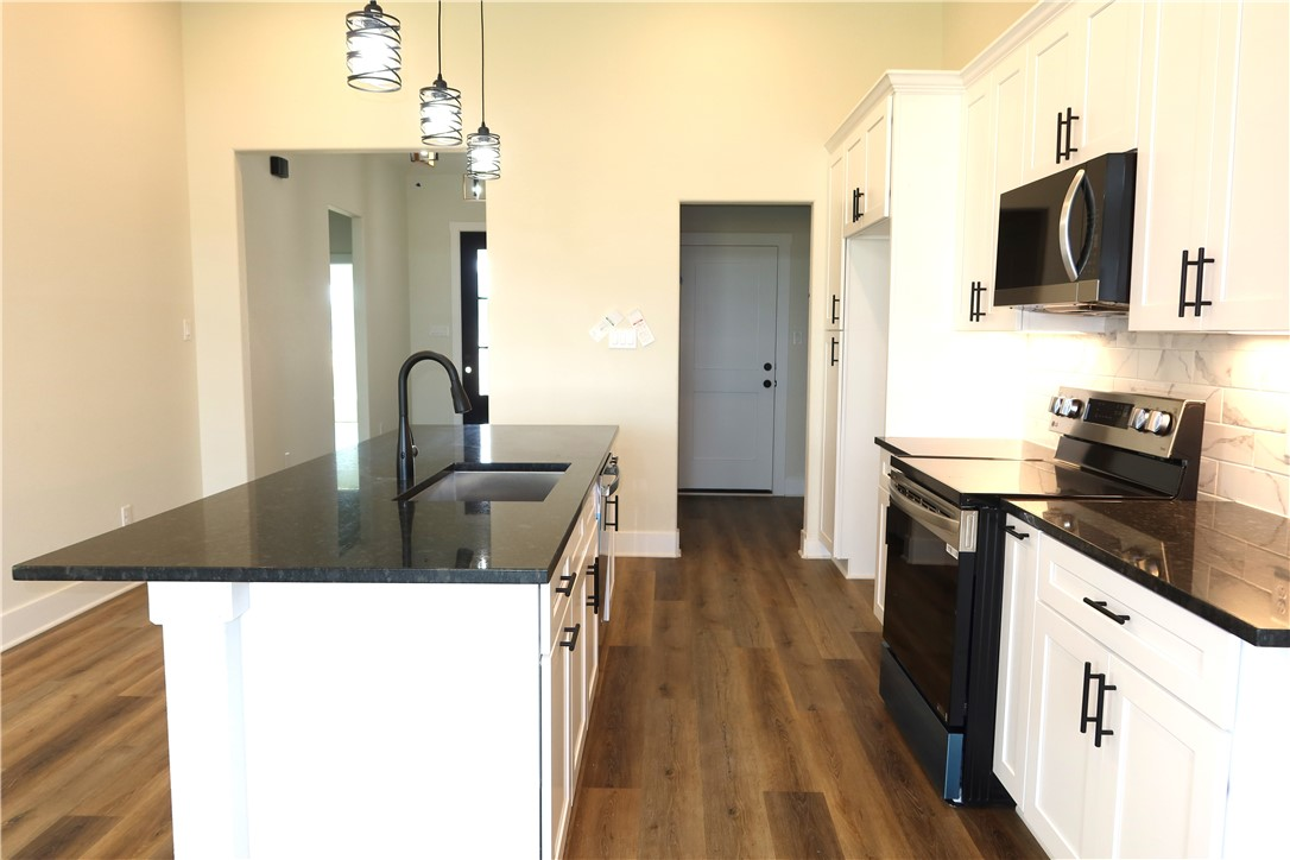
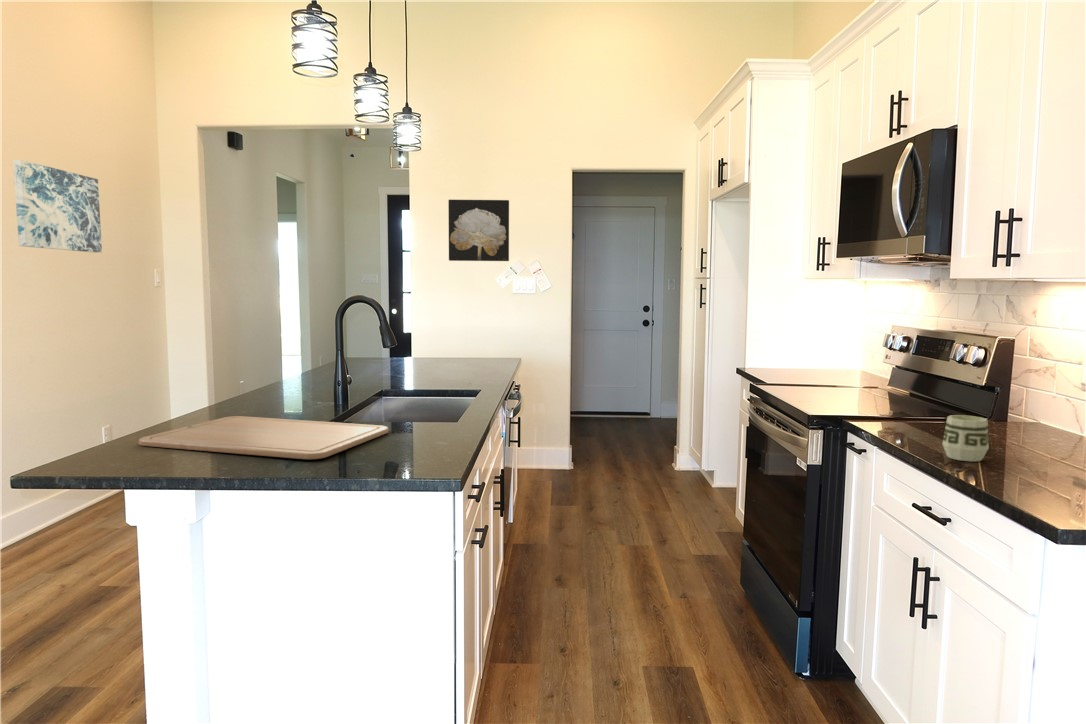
+ chopping board [138,415,389,460]
+ wall art [447,199,510,262]
+ wall art [12,159,103,253]
+ cup [941,414,990,462]
